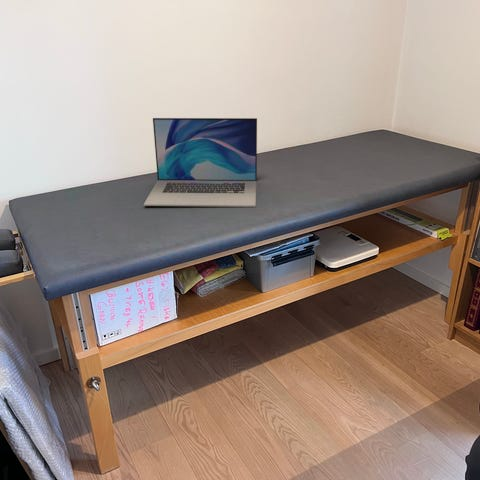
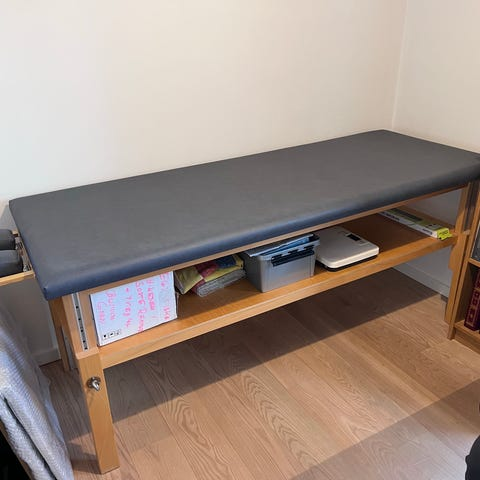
- laptop [143,117,258,208]
